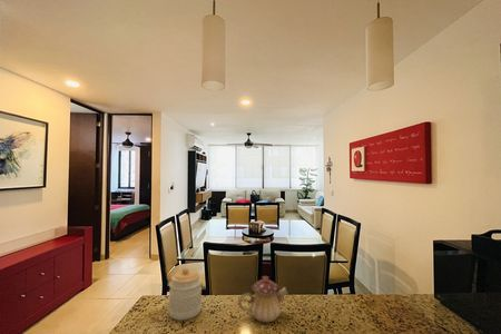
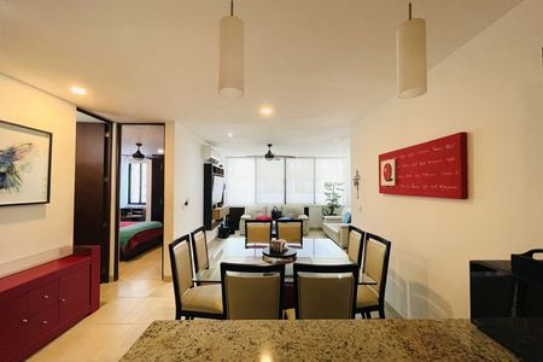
- teapot [237,275,288,324]
- jar [168,266,203,321]
